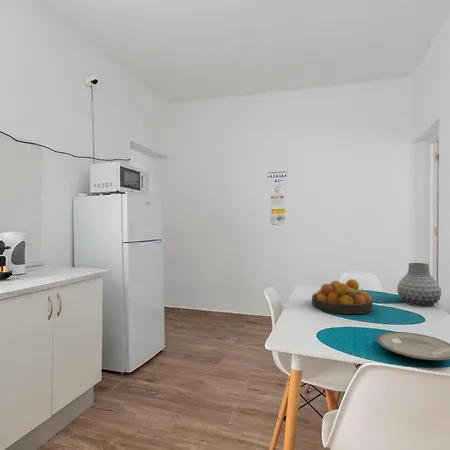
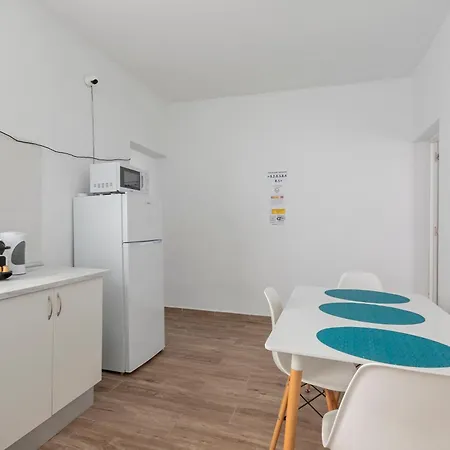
- fruit bowl [311,278,374,315]
- plate [376,331,450,361]
- vase [396,262,443,307]
